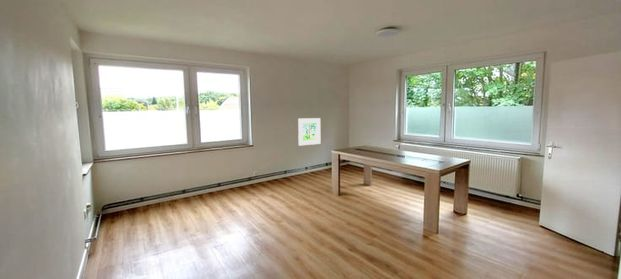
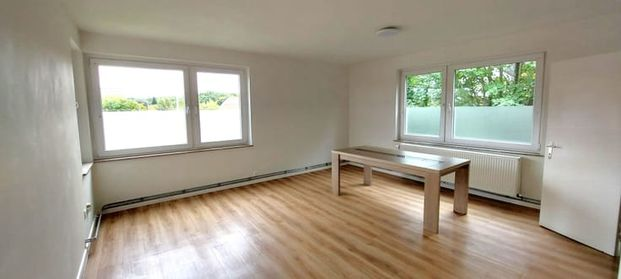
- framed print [297,117,322,147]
